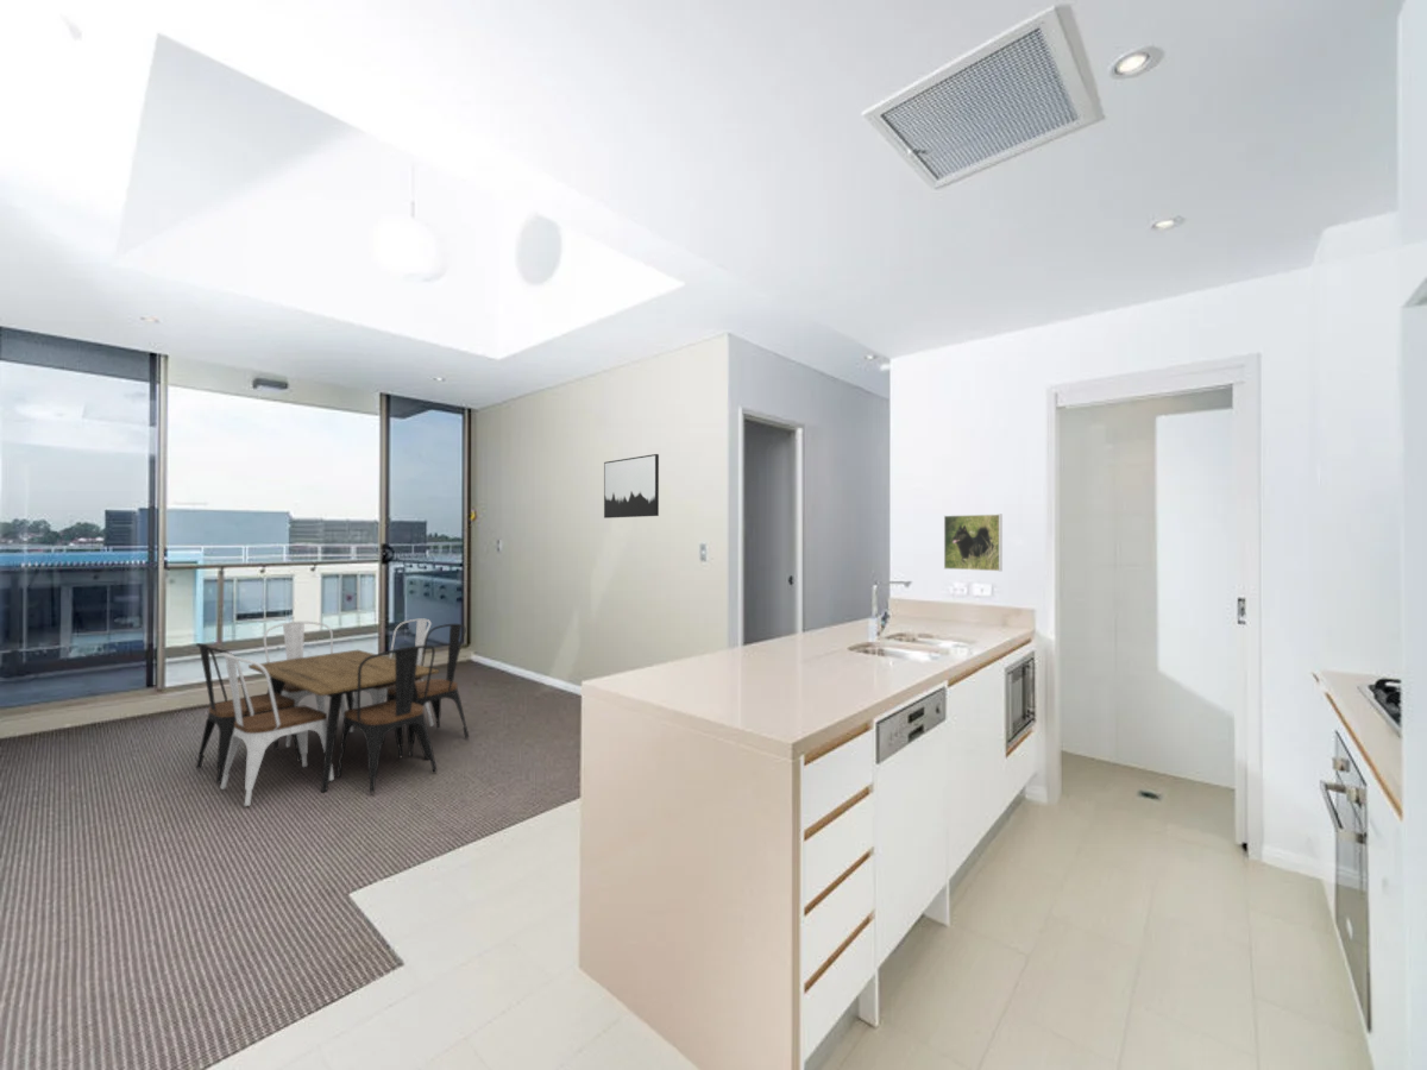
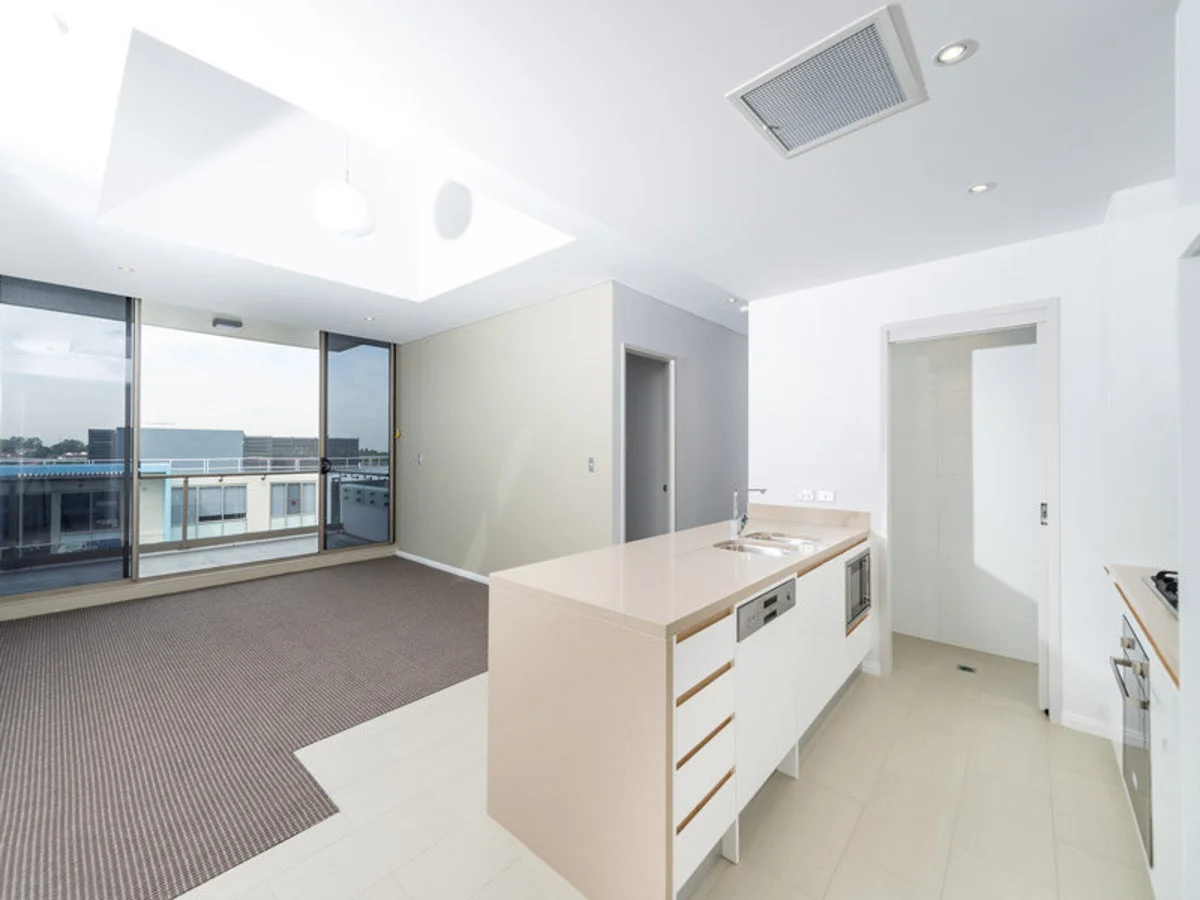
- wall art [603,453,660,520]
- dining table [195,617,470,807]
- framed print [943,512,1004,572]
